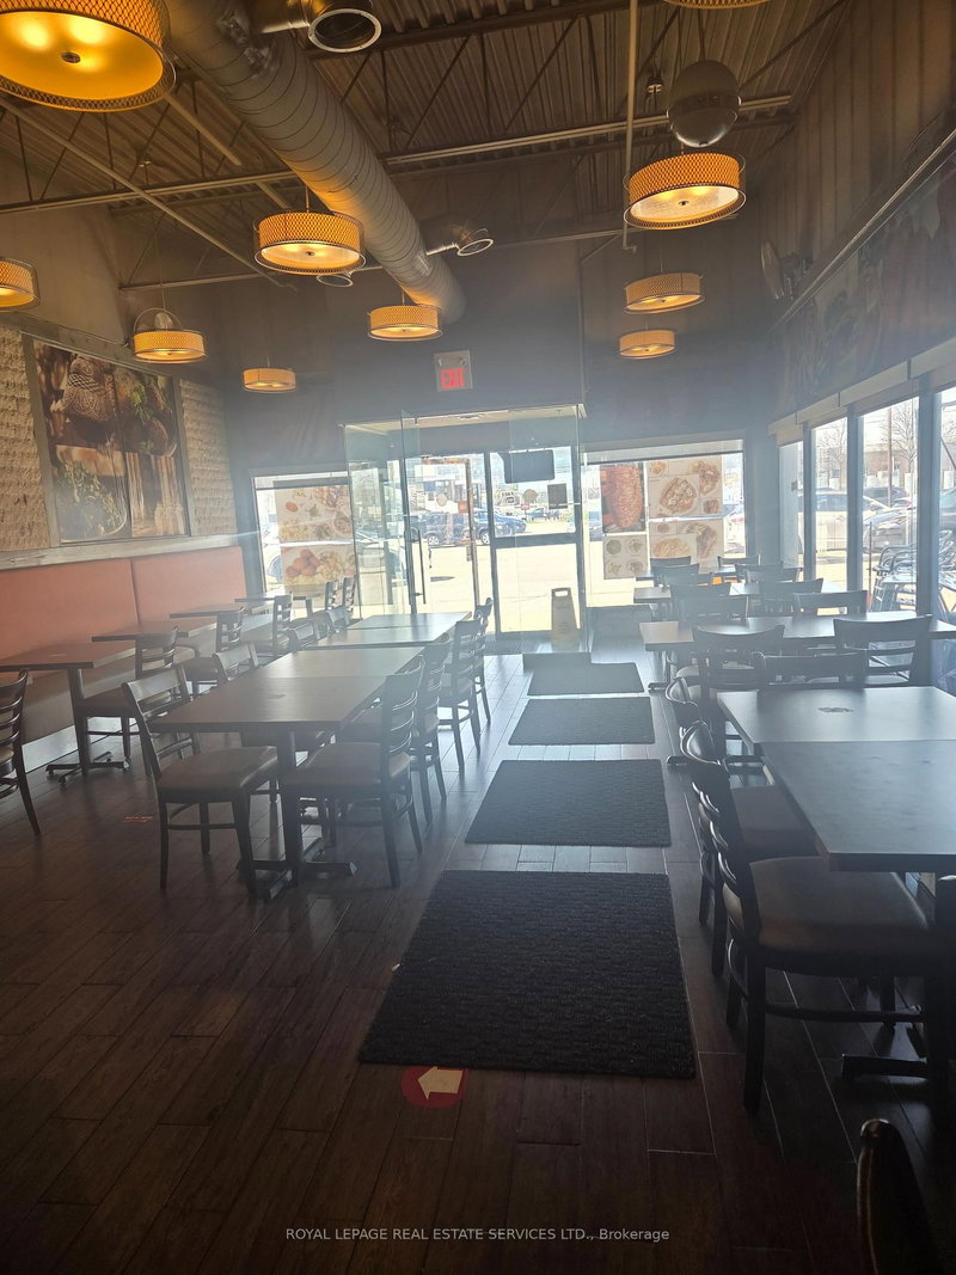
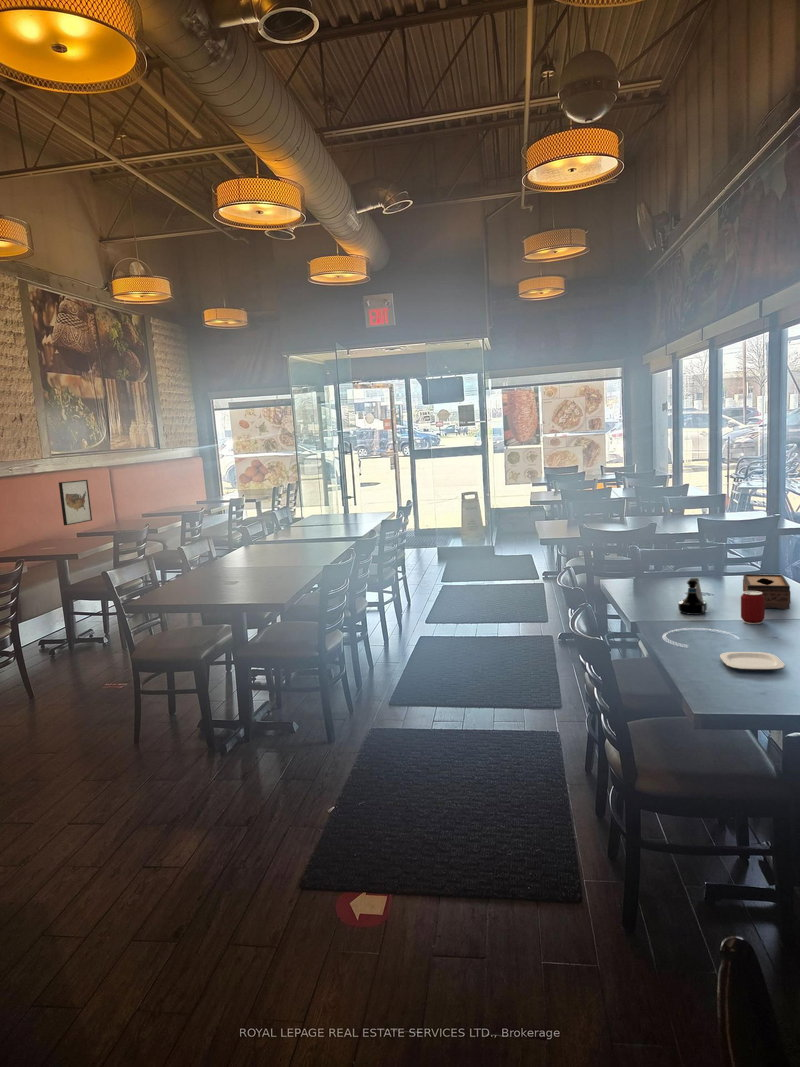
+ tissue box [742,573,791,610]
+ tequila bottle [677,579,708,616]
+ can [740,591,766,625]
+ plate [719,651,786,672]
+ wall art [58,479,93,526]
+ plate [662,627,740,648]
+ saltshaker [686,577,704,601]
